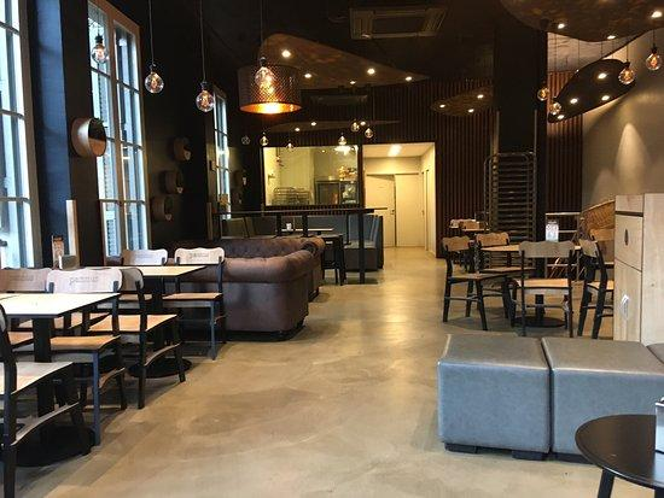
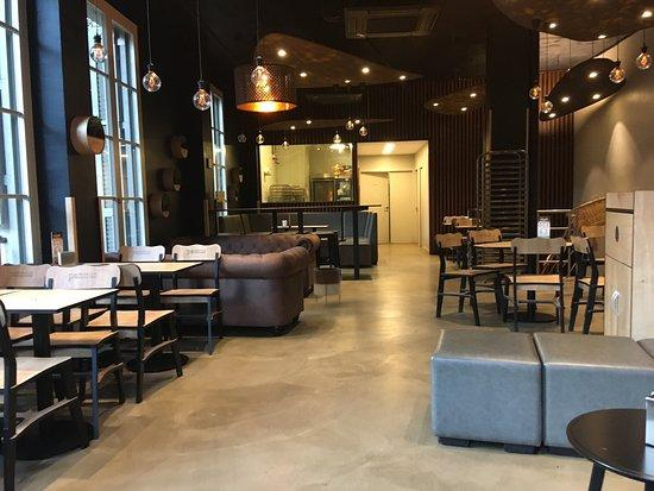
+ planter [313,266,342,309]
